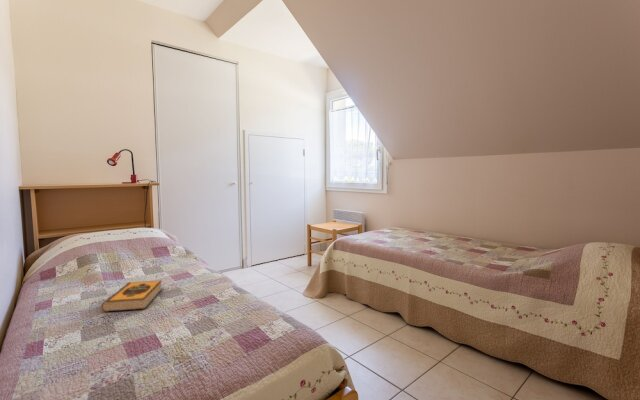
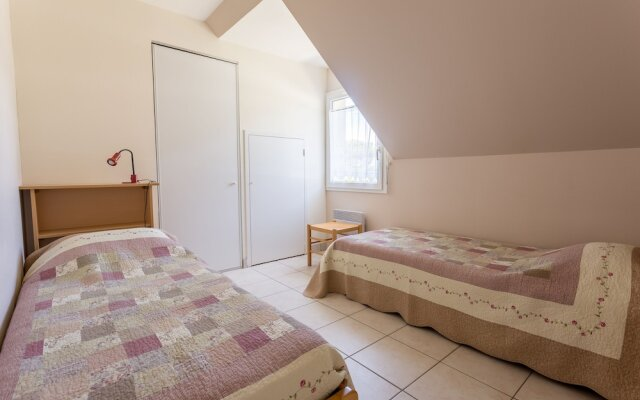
- hardback book [100,279,163,313]
